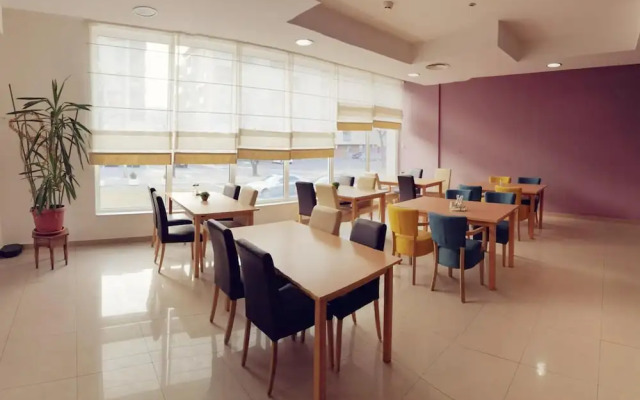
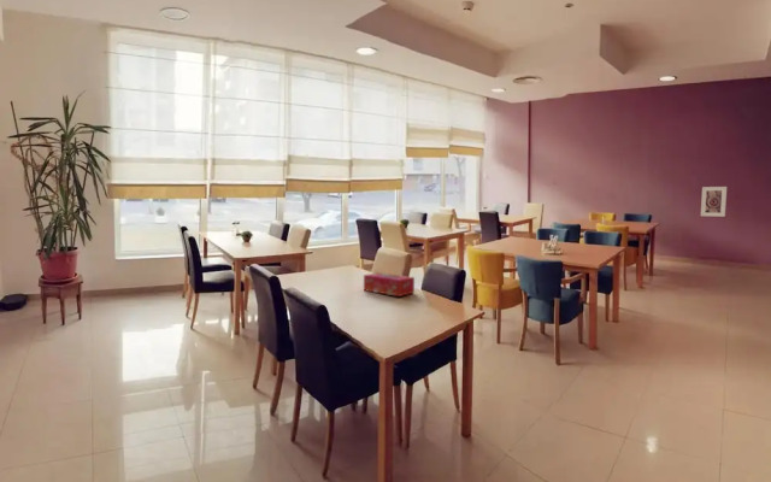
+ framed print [700,186,728,218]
+ tissue box [363,271,416,298]
